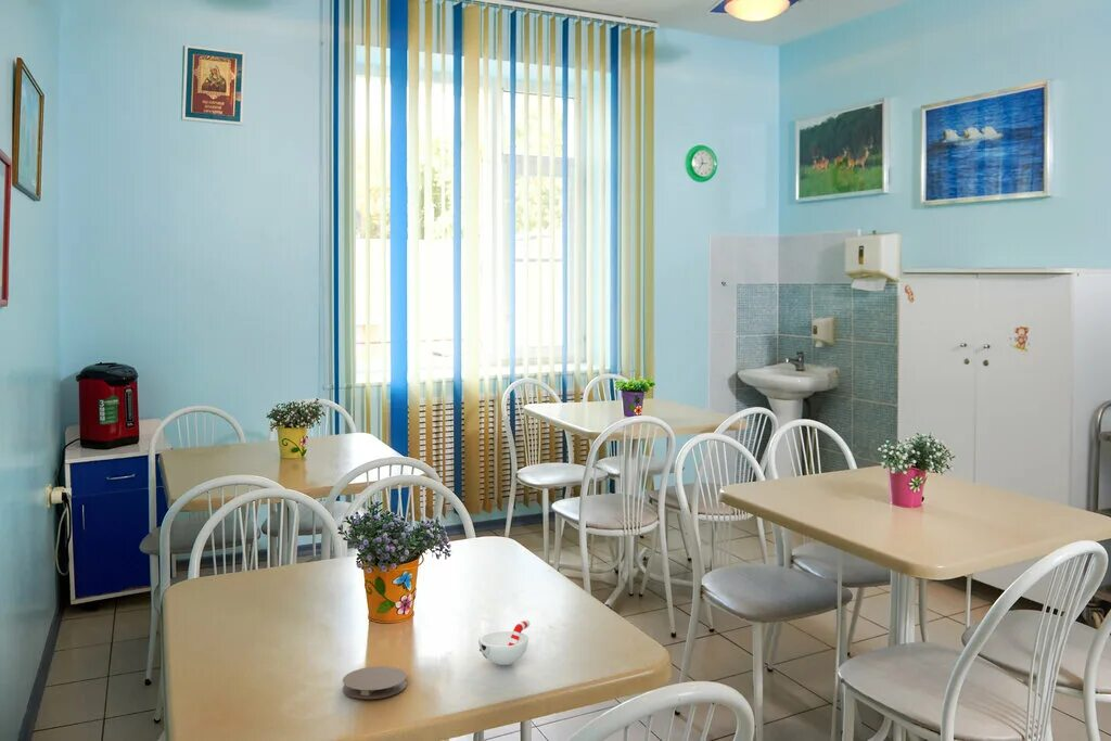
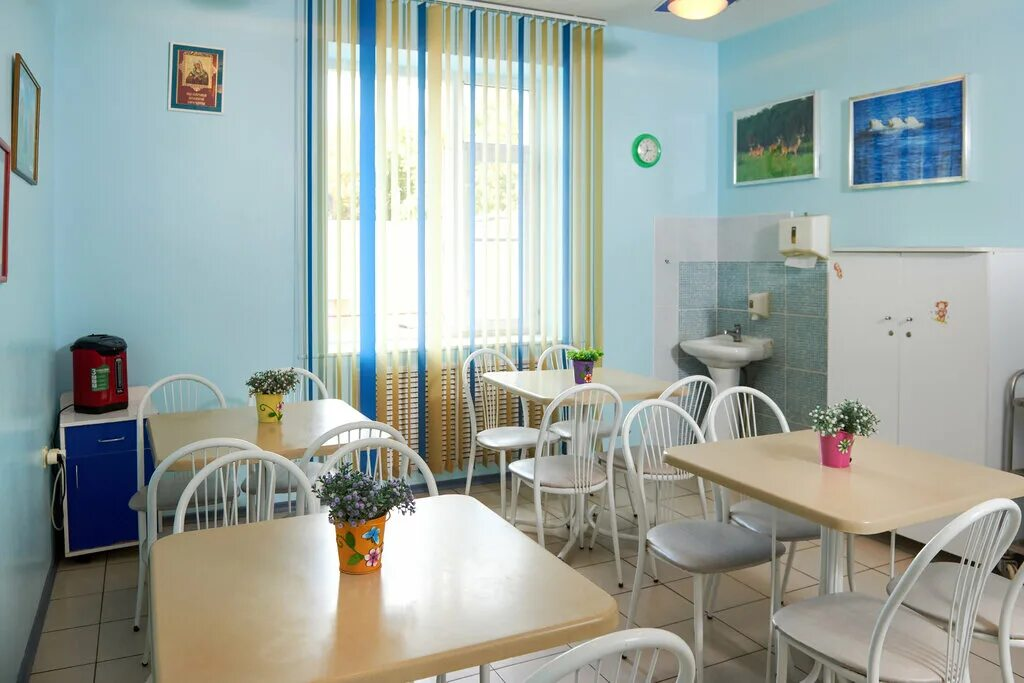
- coaster [342,665,408,700]
- cup [477,618,531,666]
